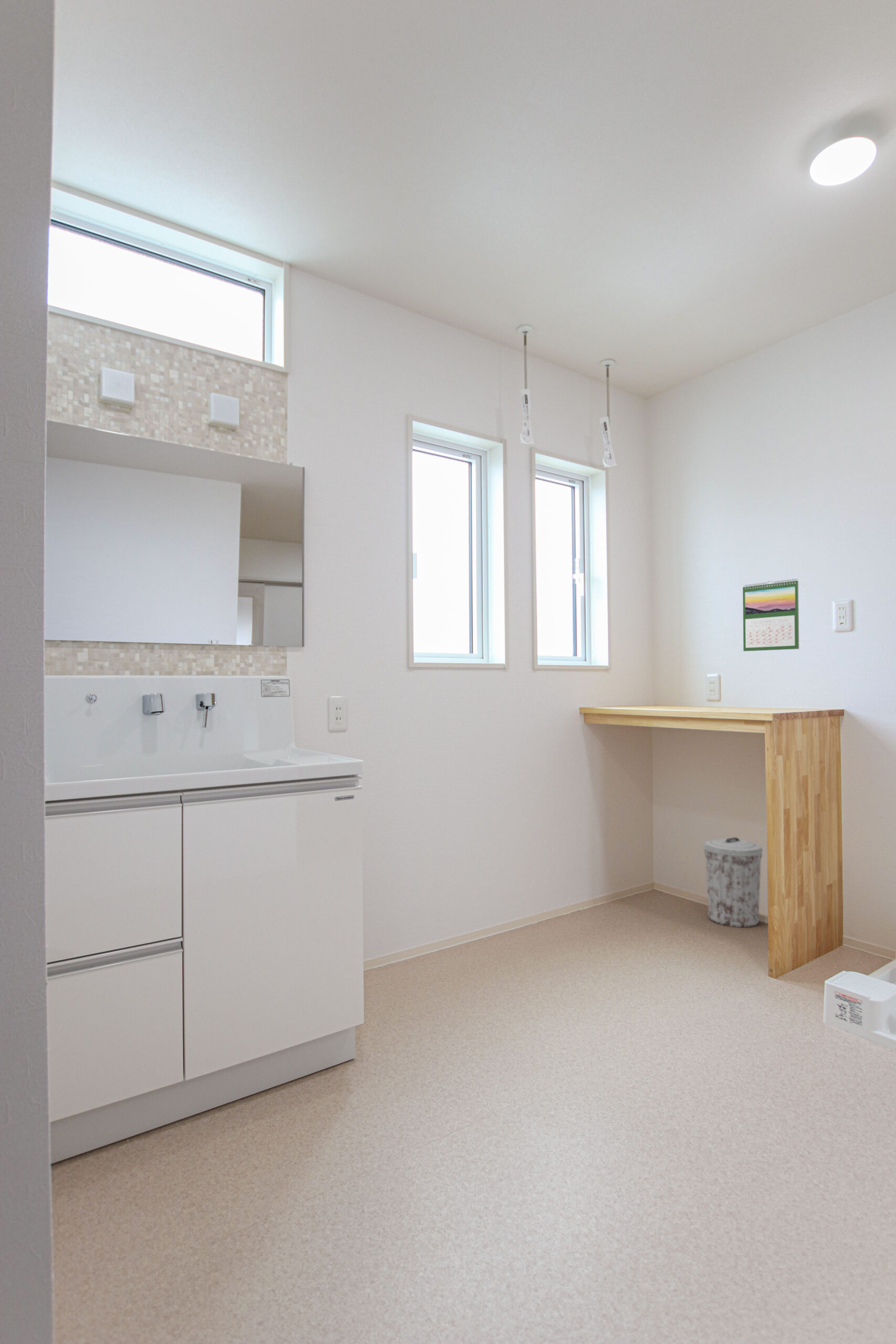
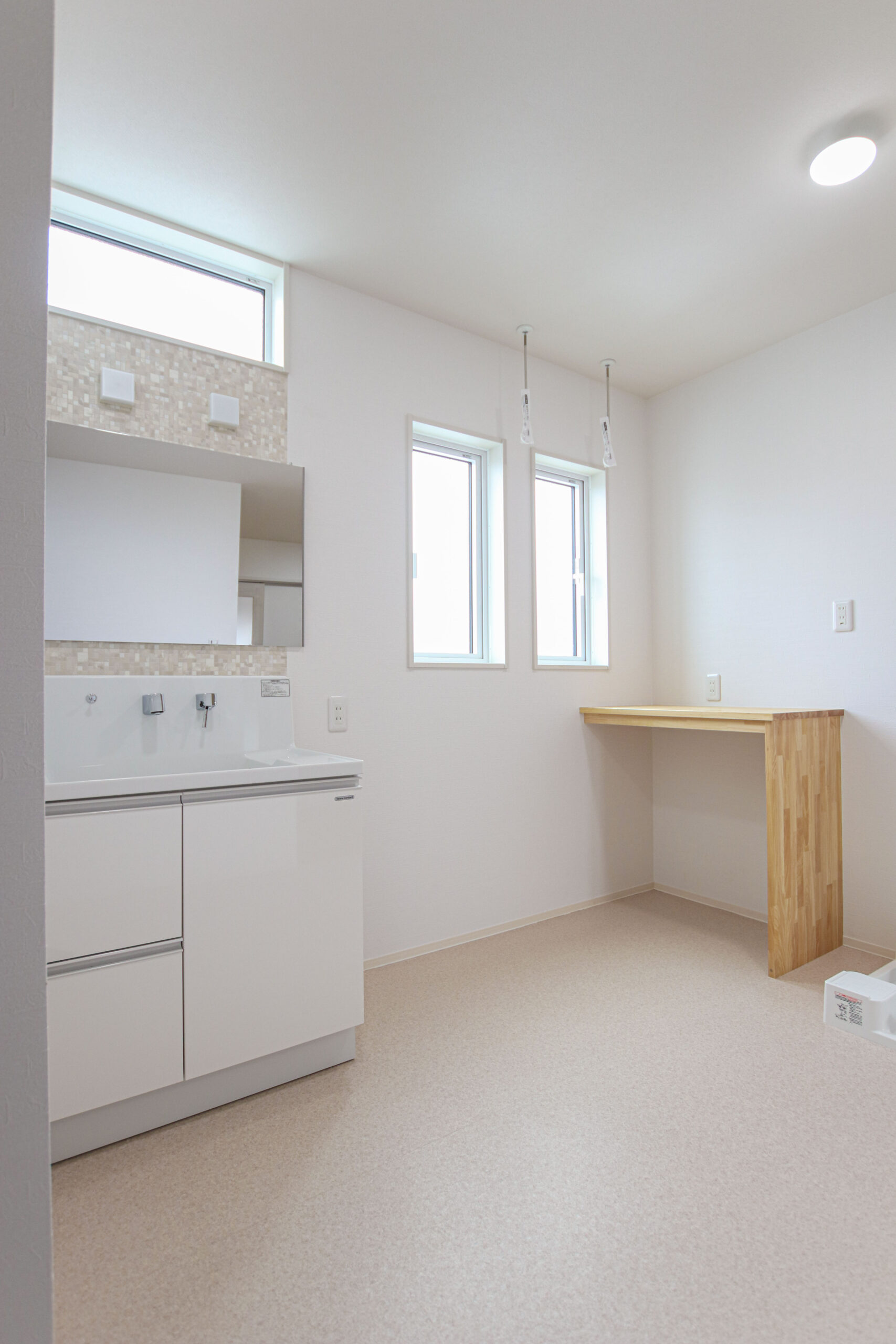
- trash can [703,837,763,928]
- calendar [742,578,799,652]
